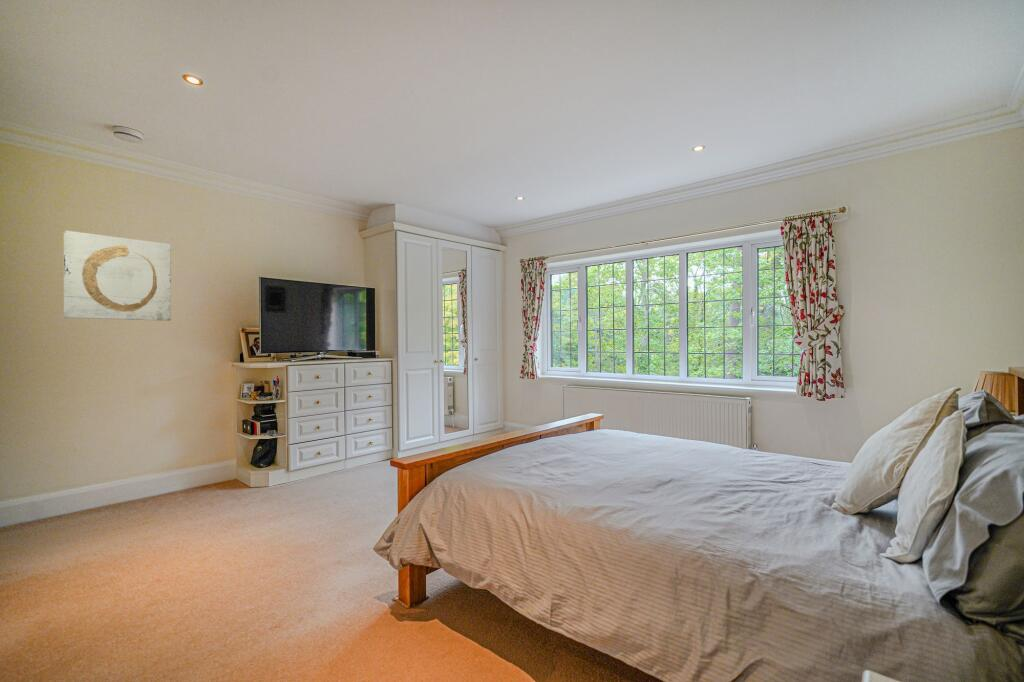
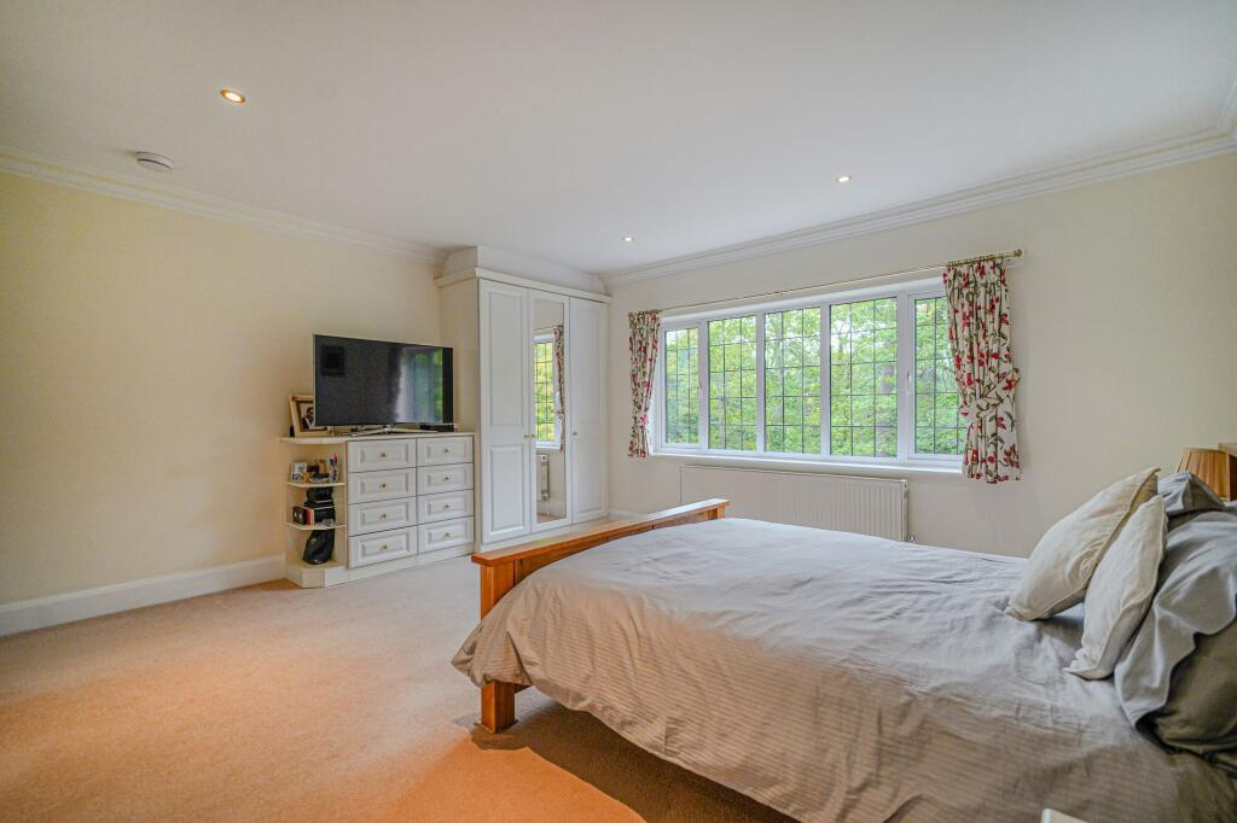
- wall art [63,229,172,322]
